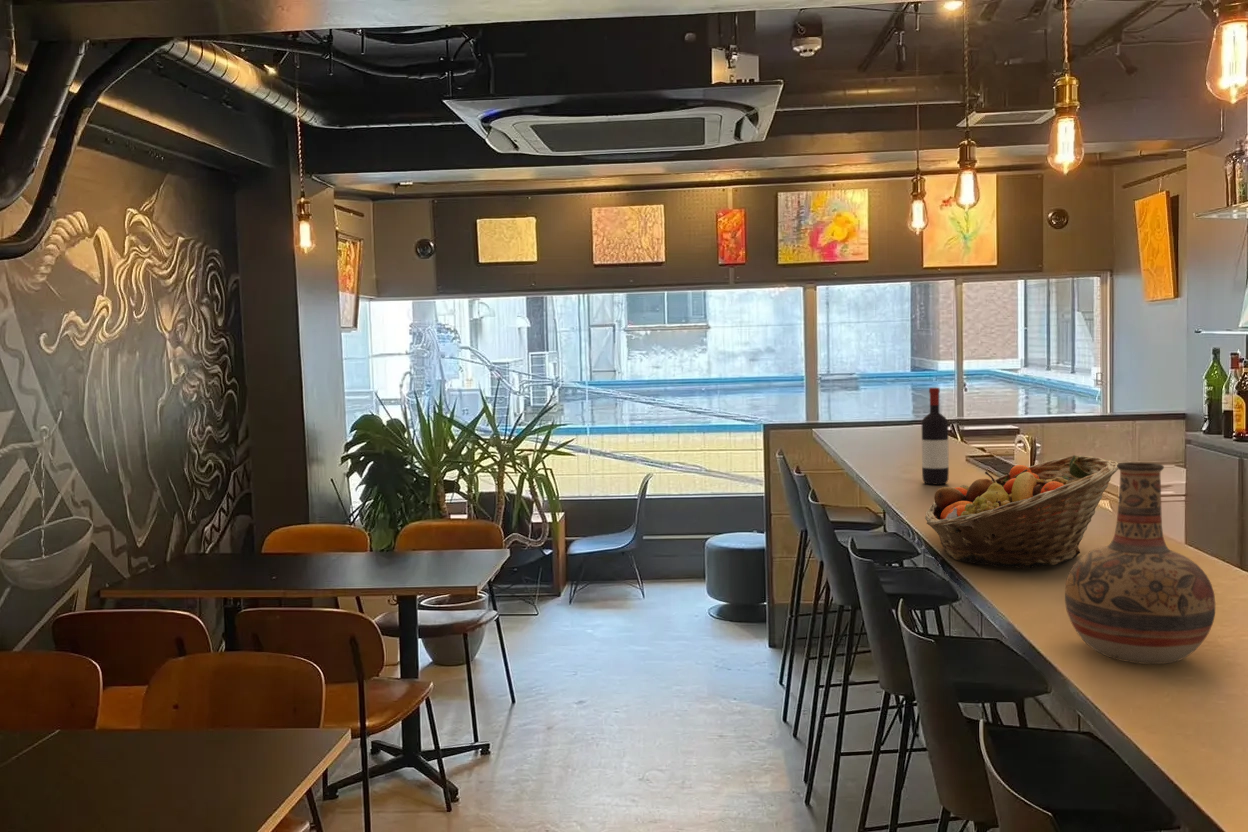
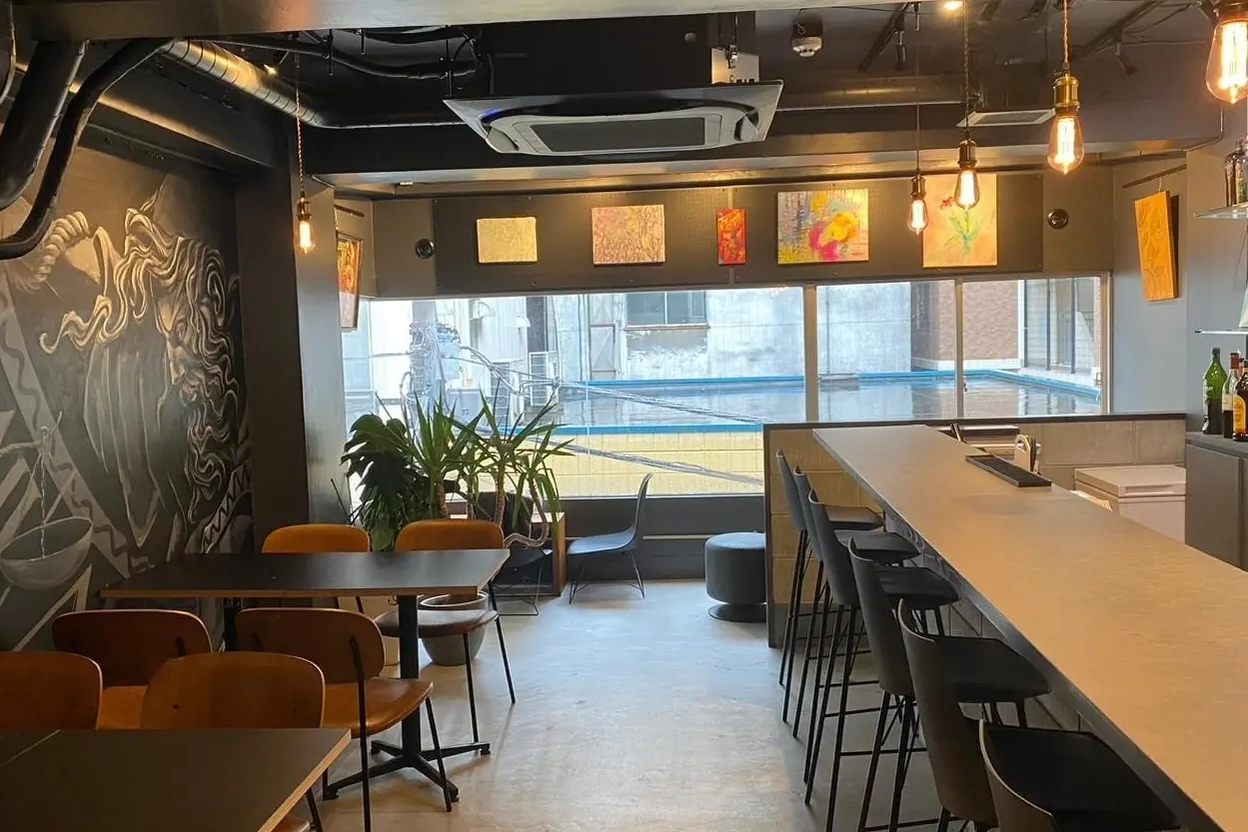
- wine bottle [921,387,950,486]
- fruit basket [924,454,1119,570]
- vase [1064,462,1216,665]
